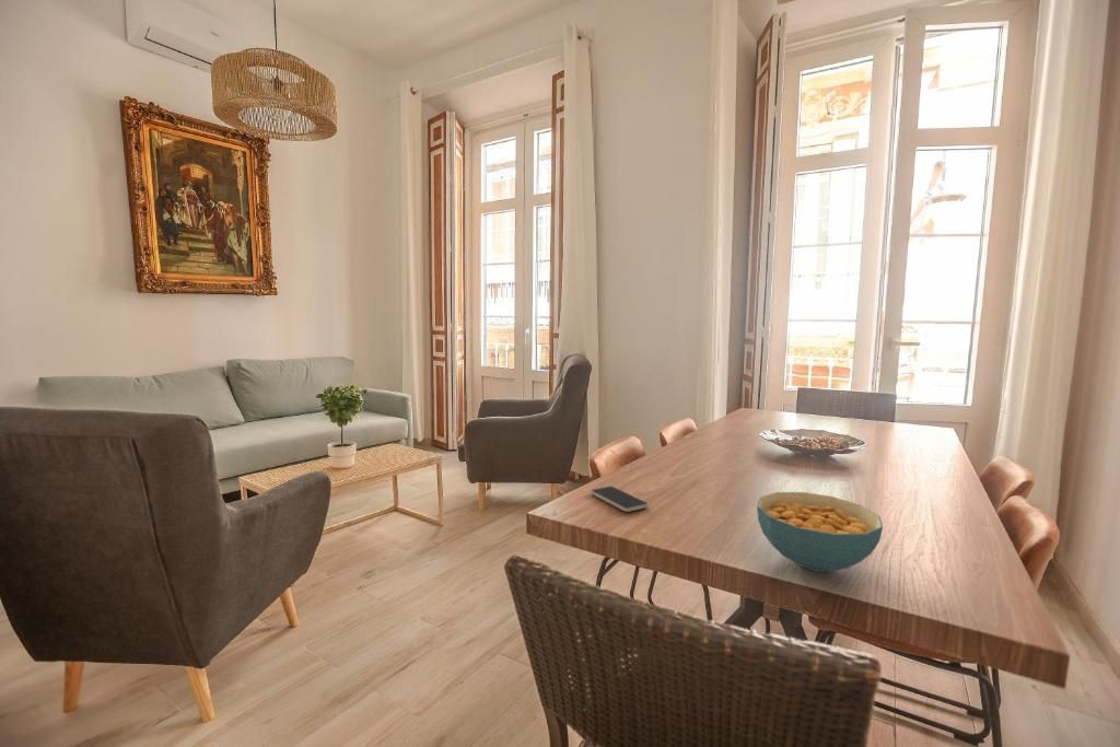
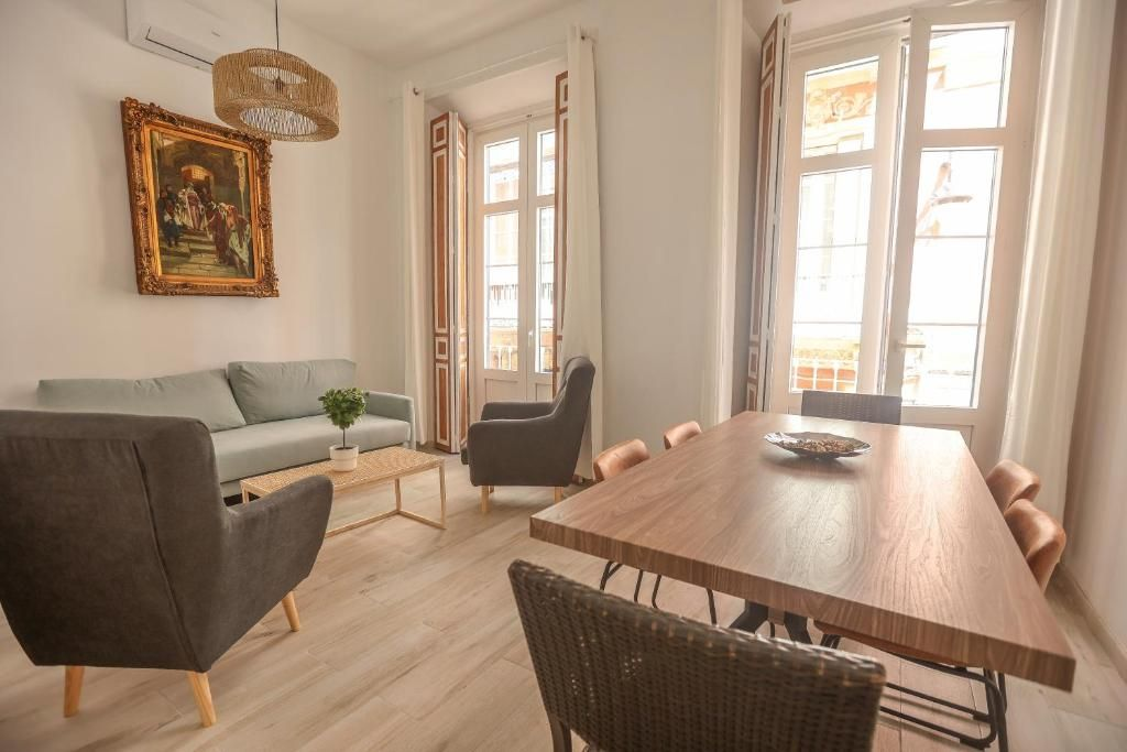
- cereal bowl [756,491,884,573]
- smartphone [590,486,650,513]
